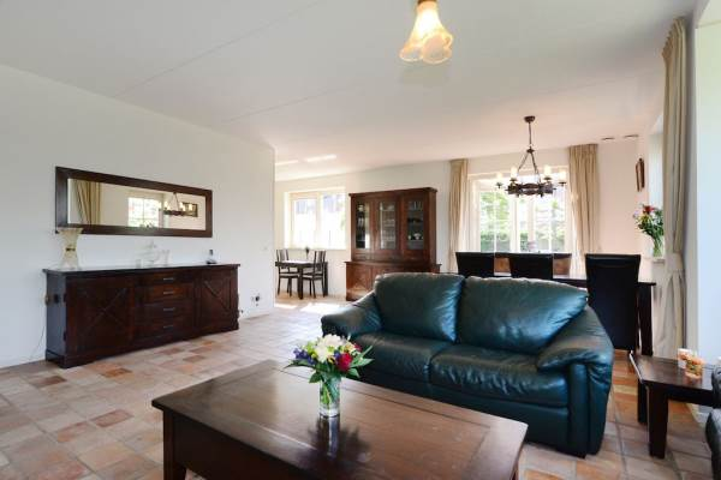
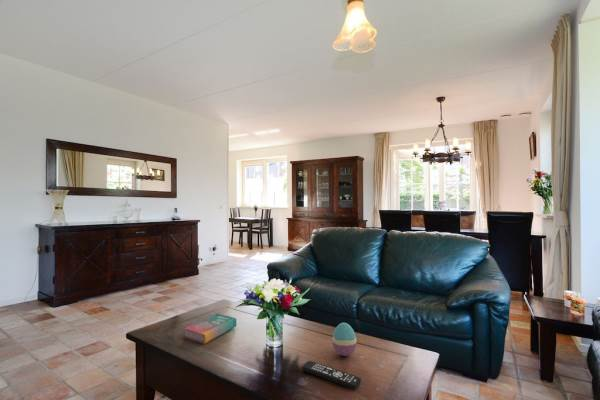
+ book [183,313,237,345]
+ decorative egg [331,322,357,357]
+ remote control [301,360,362,390]
